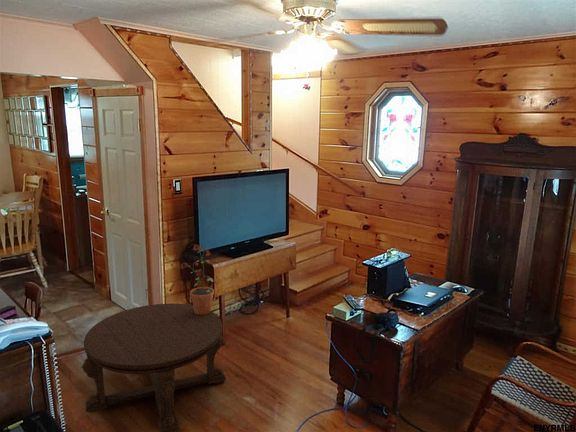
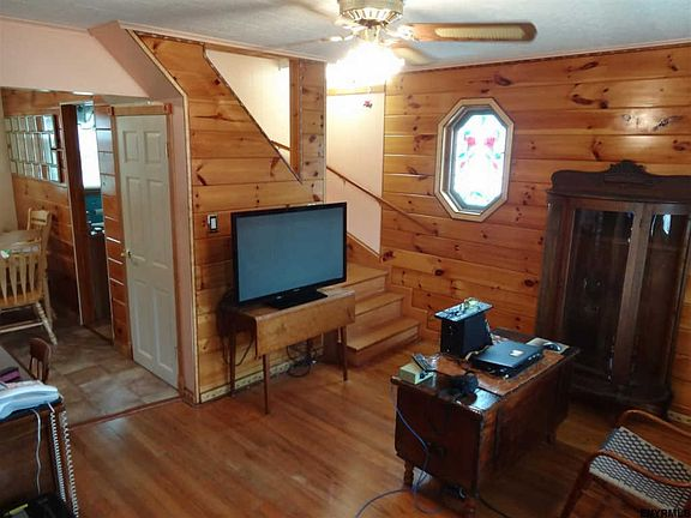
- potted plant [180,243,215,315]
- coffee table [80,302,227,432]
